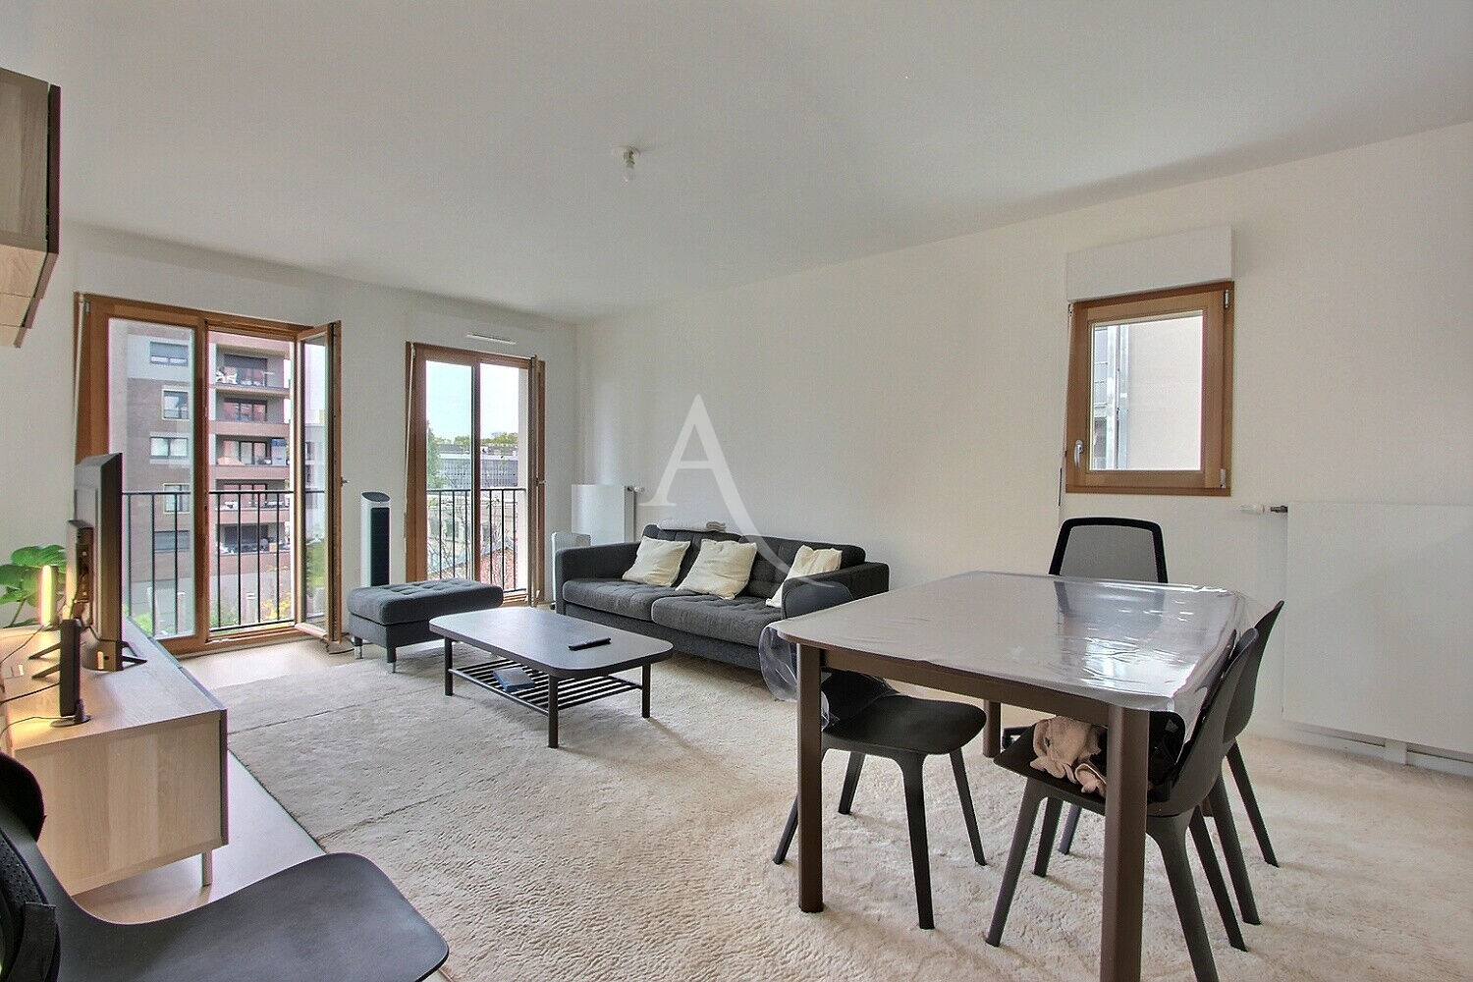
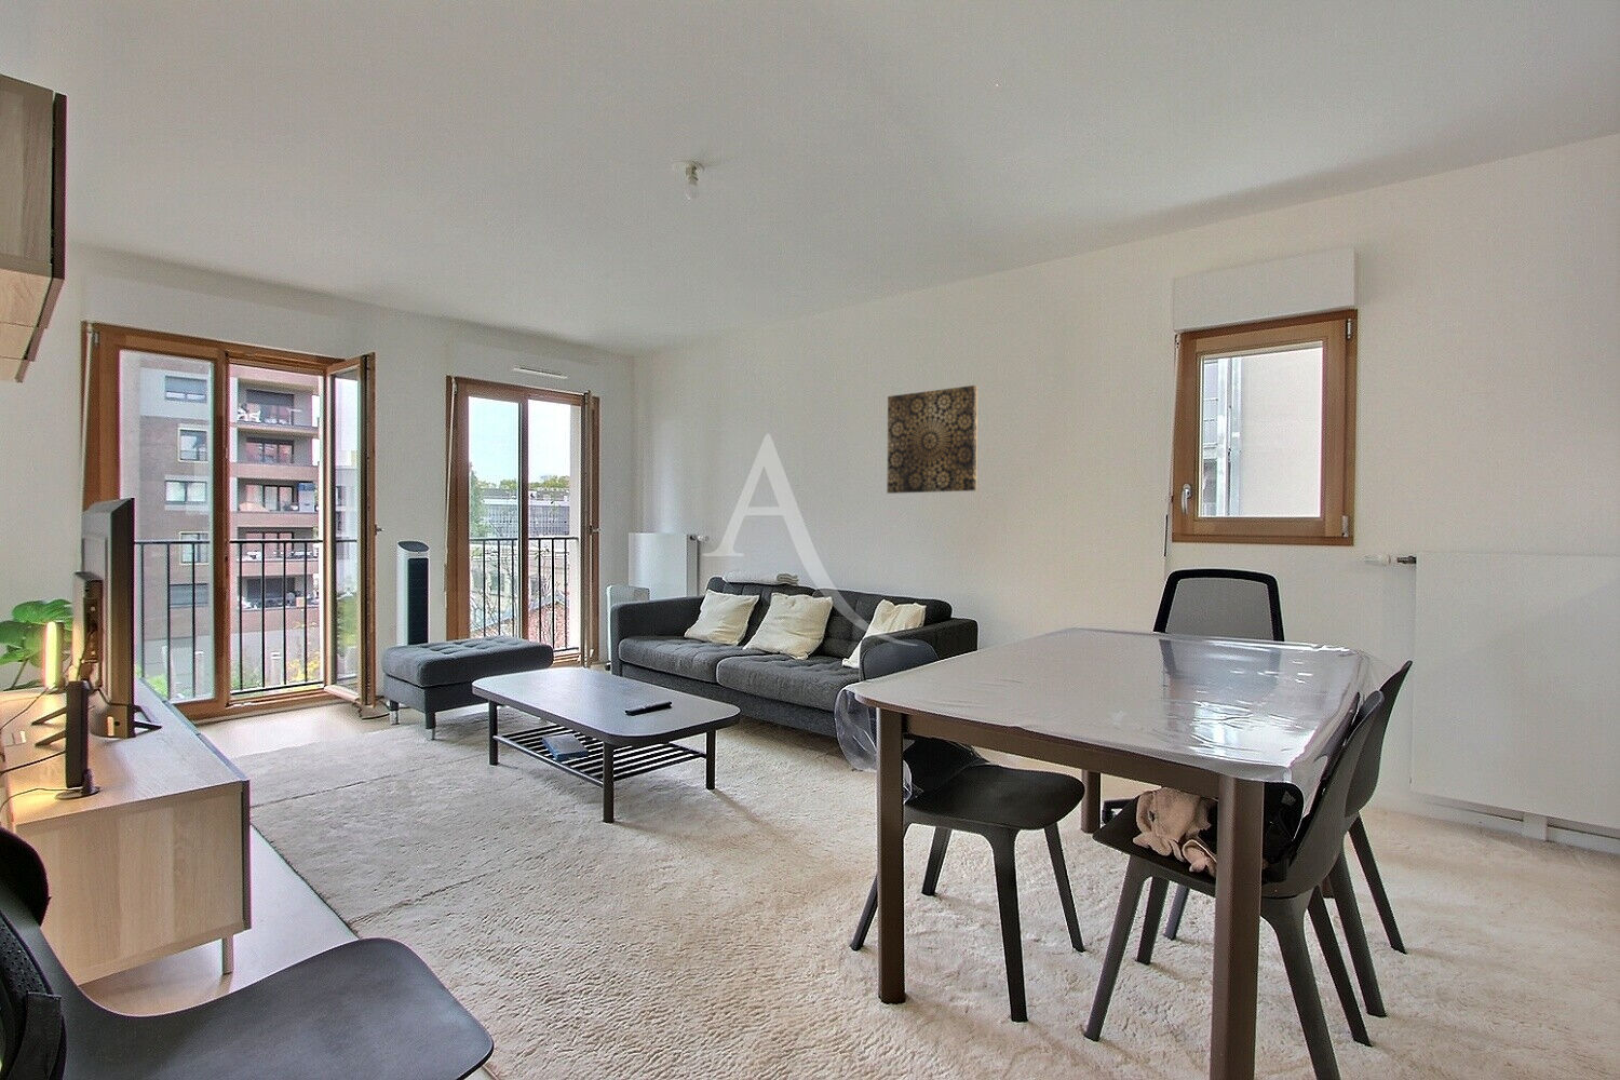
+ wall art [886,385,979,494]
